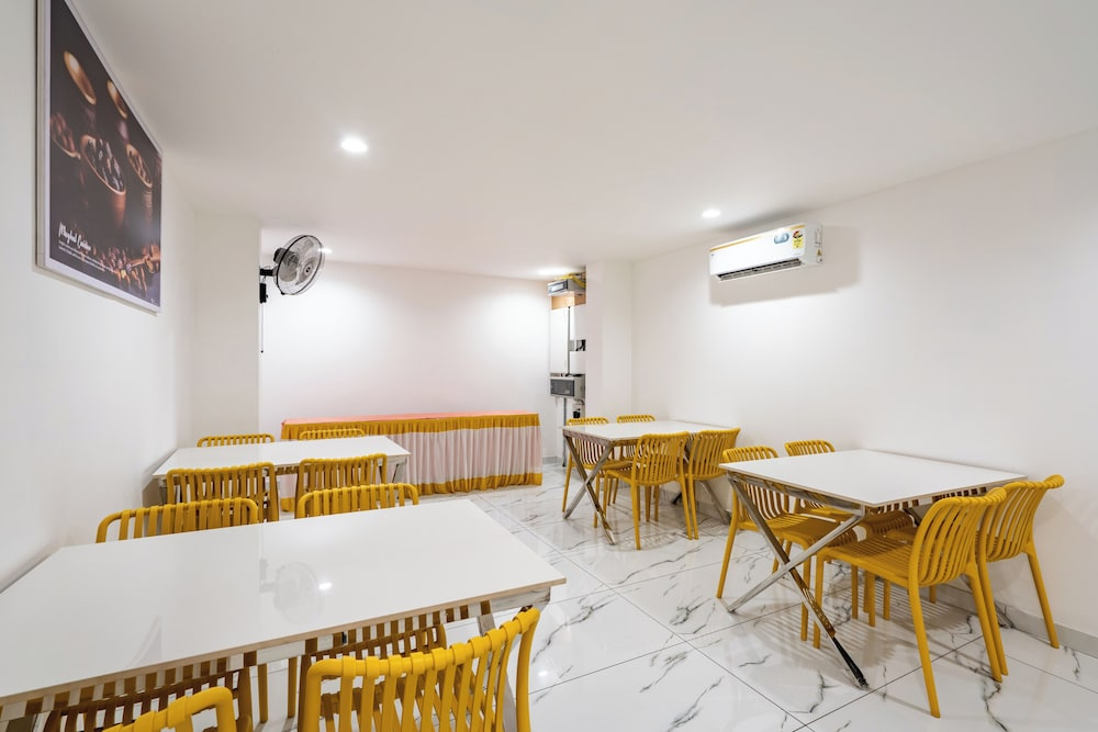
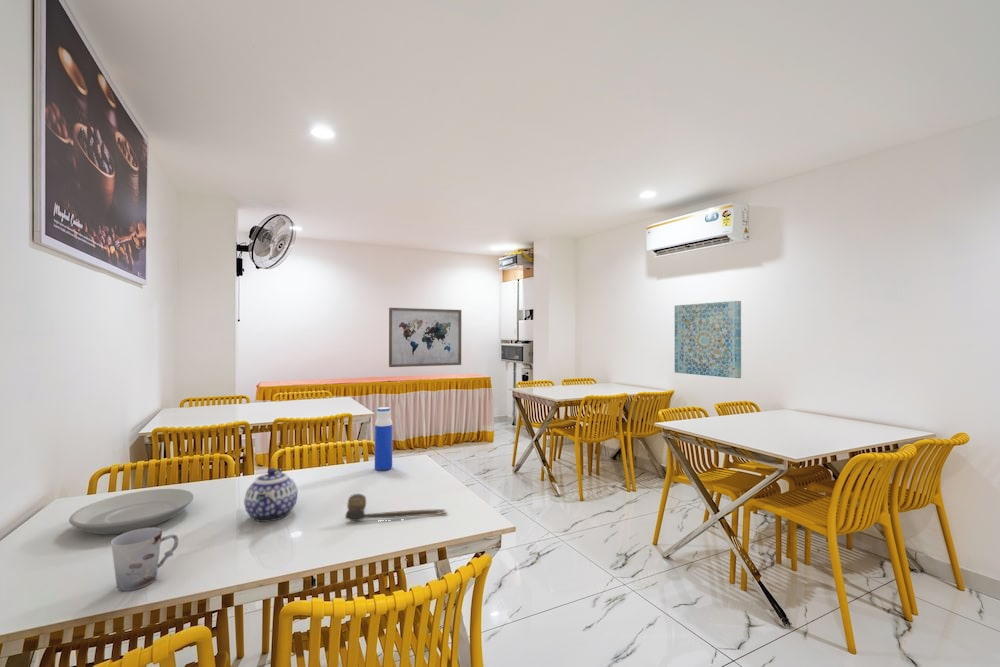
+ wall art [388,307,462,368]
+ spoon [344,493,448,522]
+ cup [110,527,179,592]
+ wall art [674,300,742,379]
+ teapot [243,467,299,523]
+ plate [68,488,195,535]
+ water bottle [374,406,393,471]
